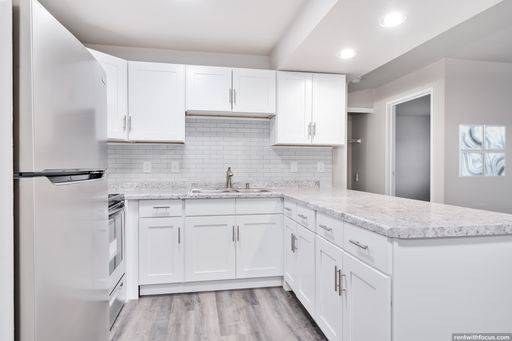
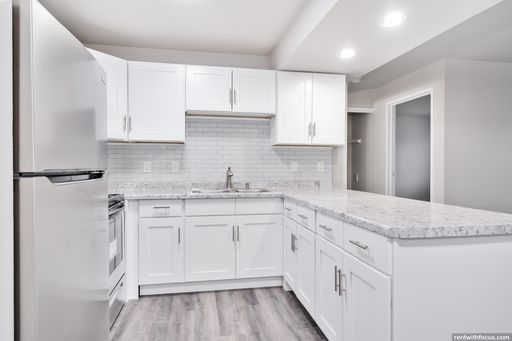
- wall art [458,124,507,178]
